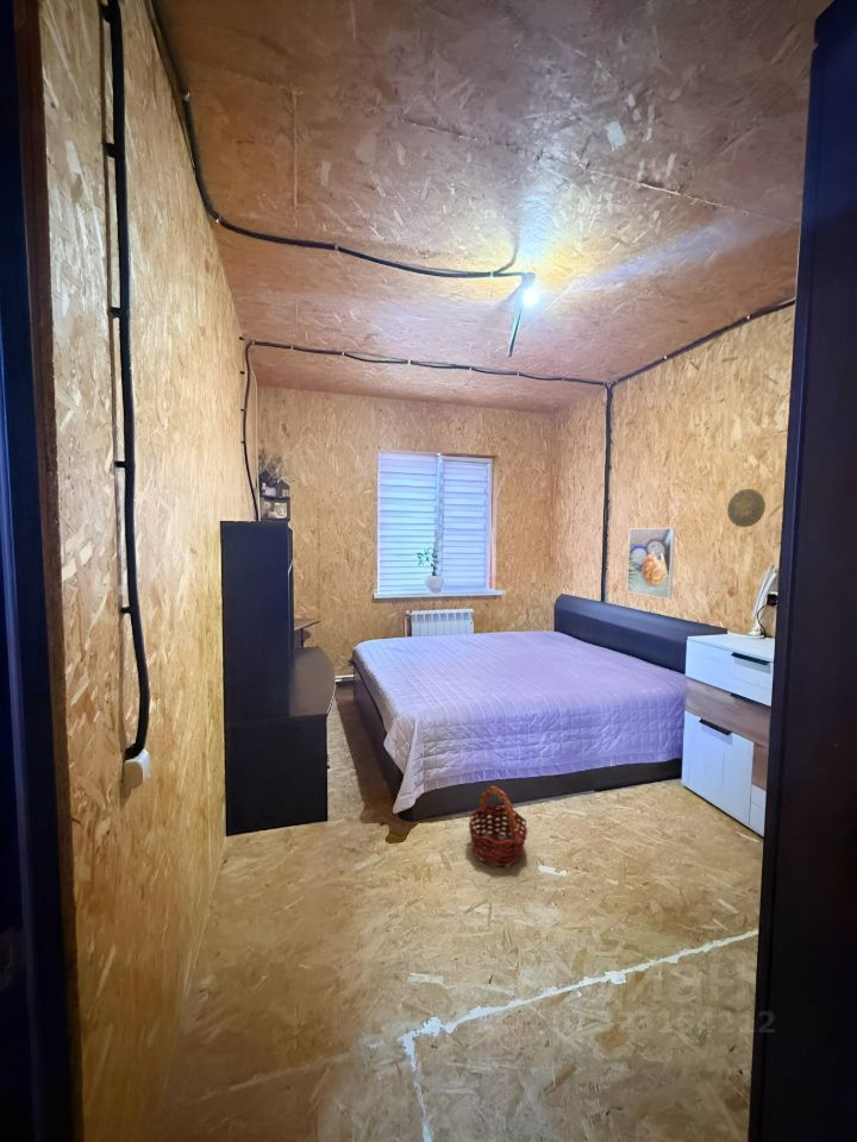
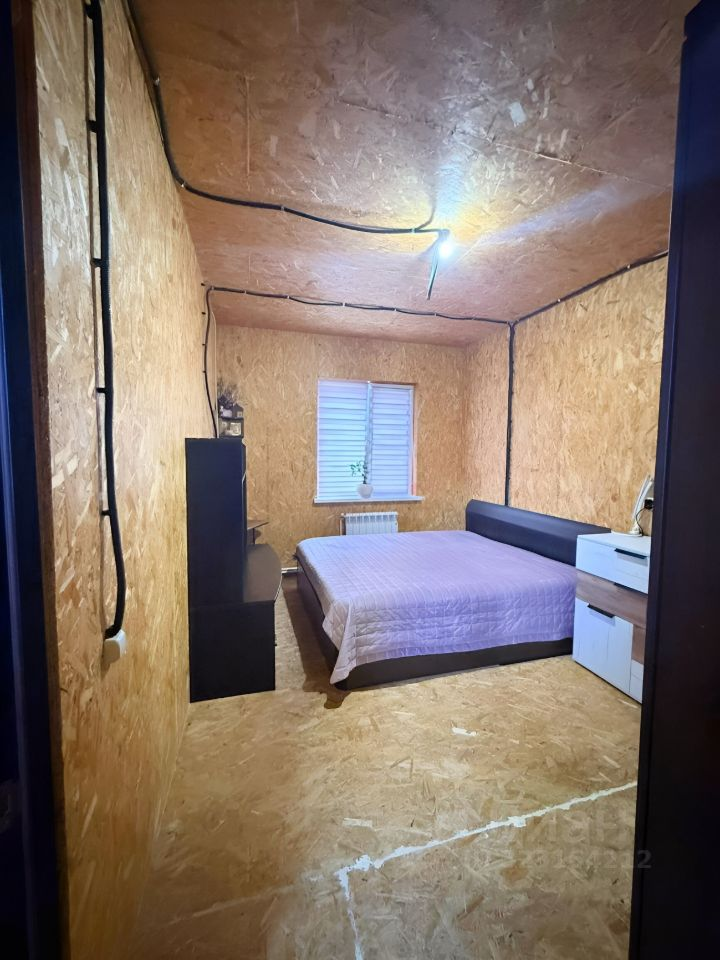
- basket [468,785,528,868]
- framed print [626,527,676,600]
- decorative plate [726,488,767,528]
